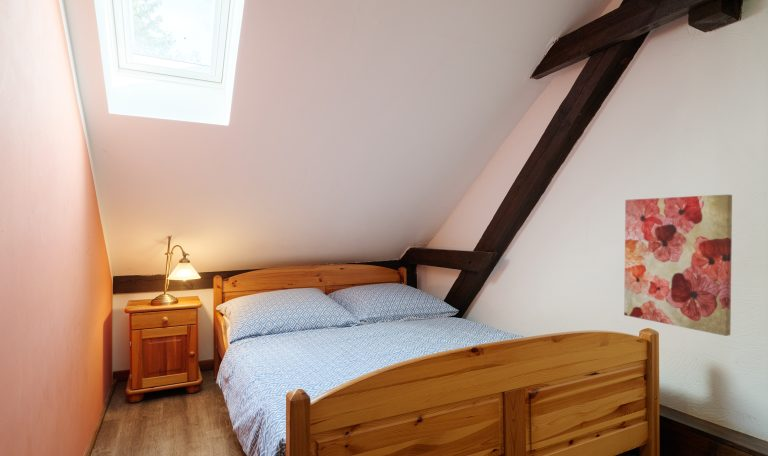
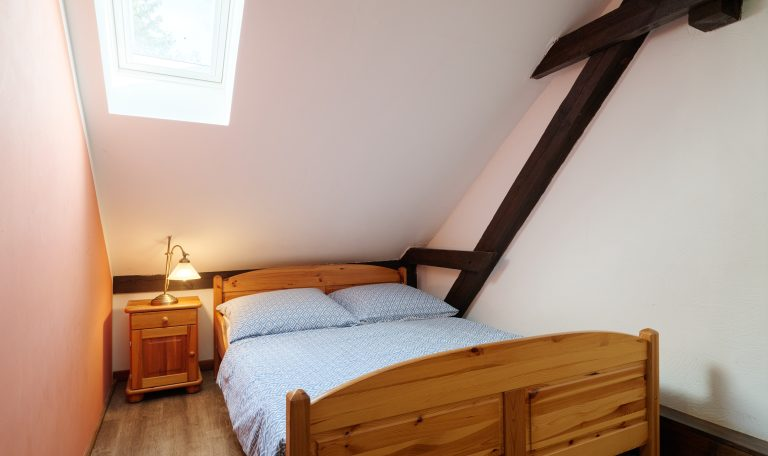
- wall art [623,194,733,337]
